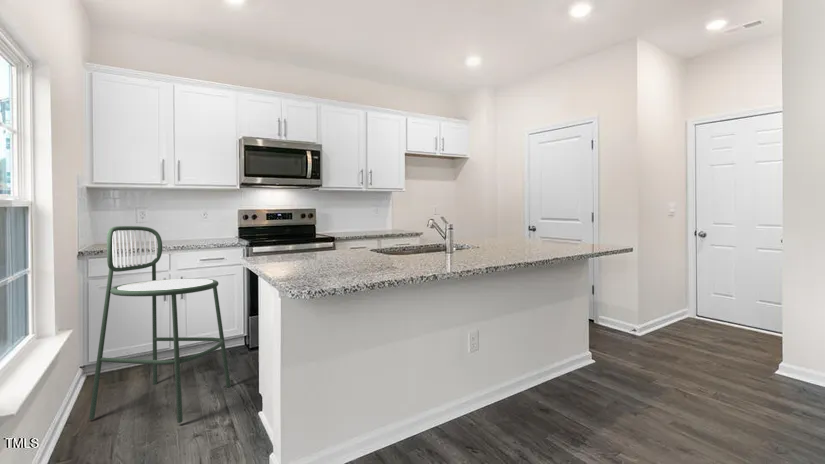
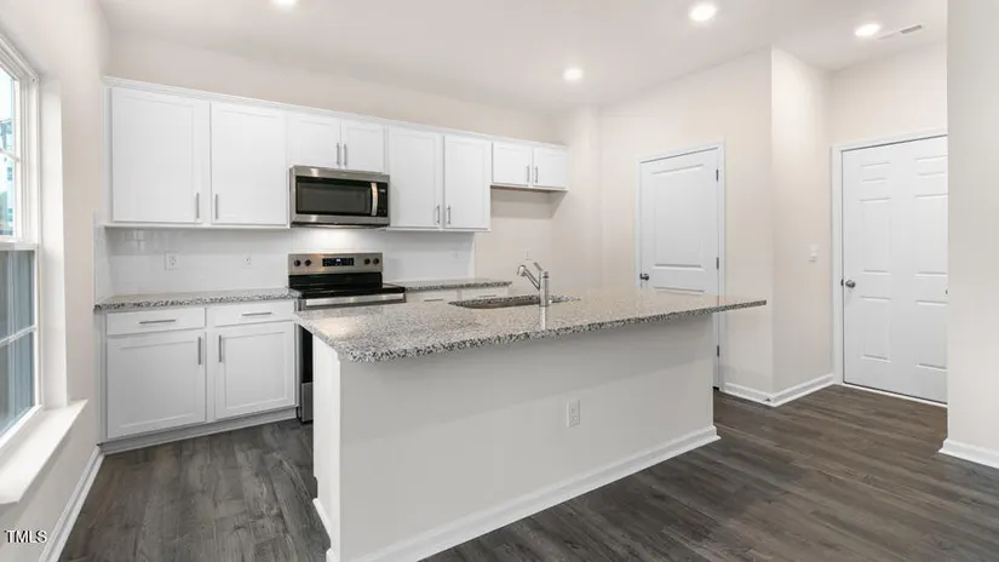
- bar stool [88,225,232,424]
